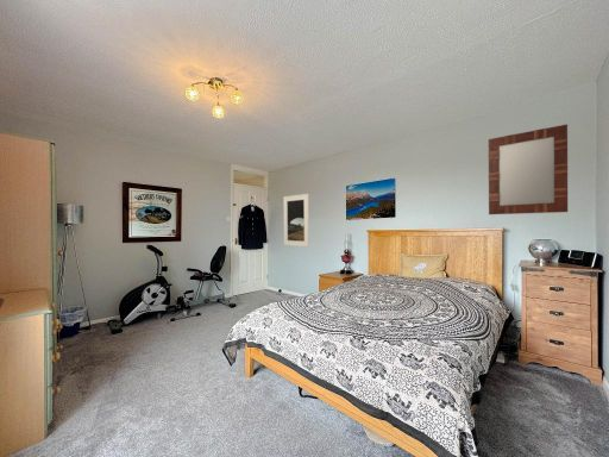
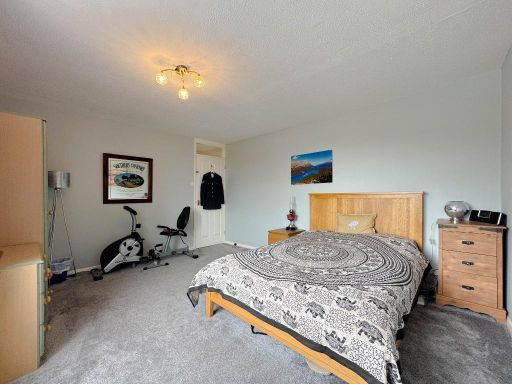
- home mirror [488,123,569,215]
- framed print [282,193,310,248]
